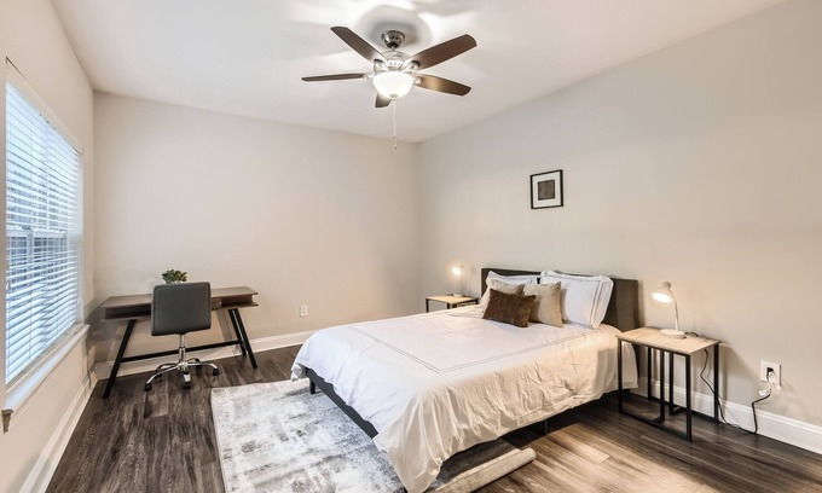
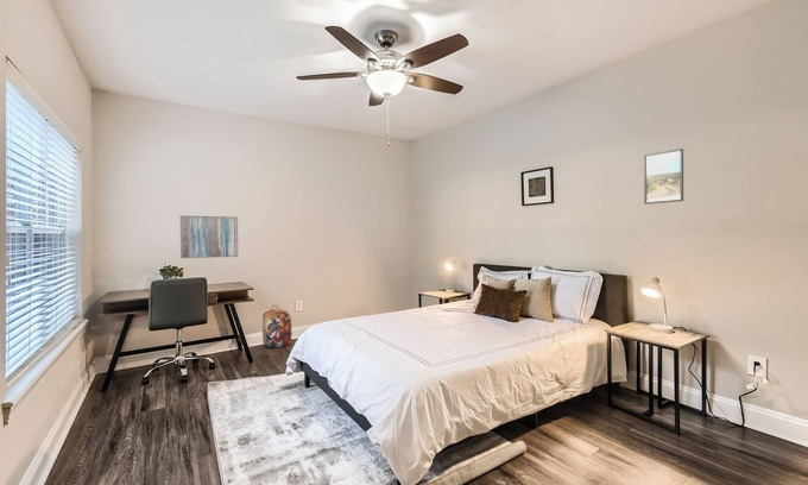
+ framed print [643,147,684,206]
+ wall art [179,214,239,259]
+ backpack [261,304,293,348]
